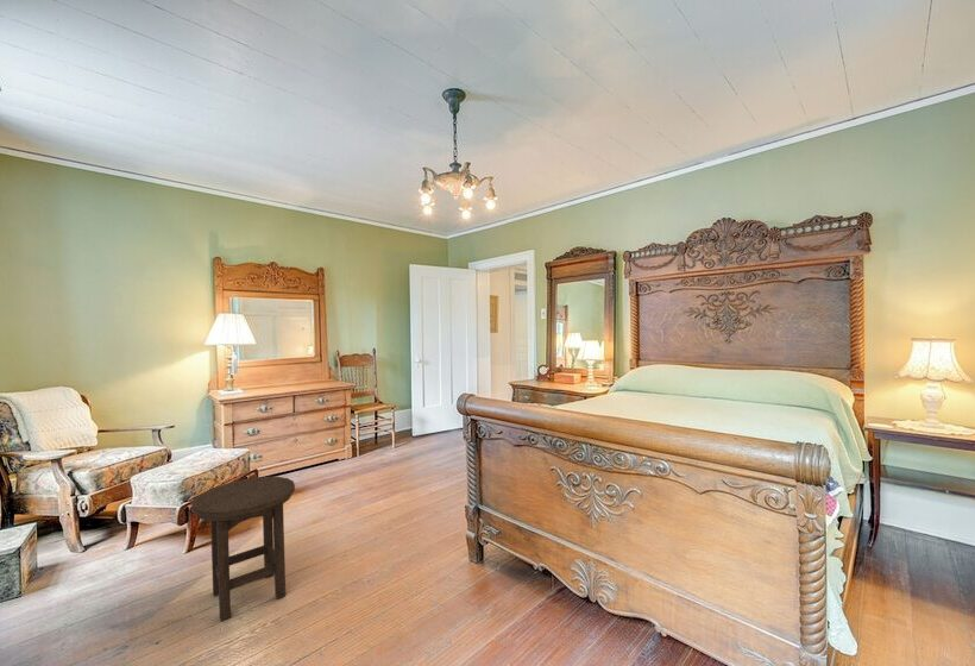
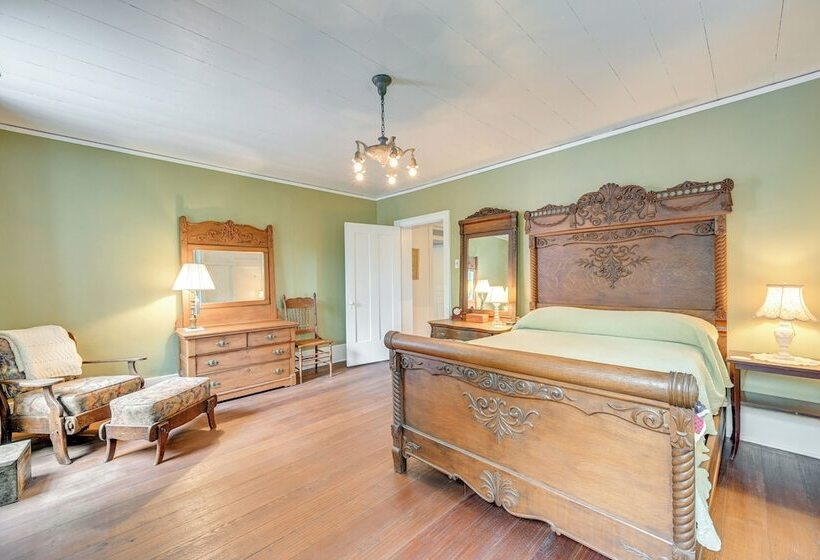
- stool [190,476,296,623]
